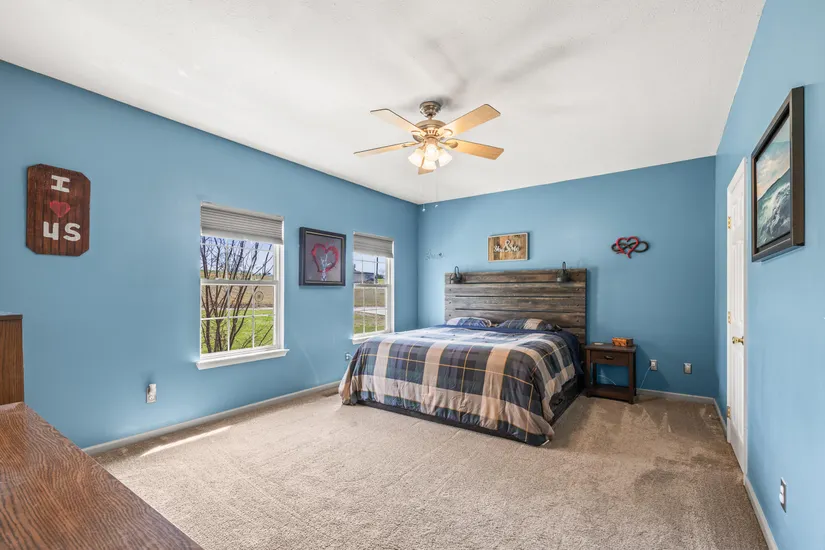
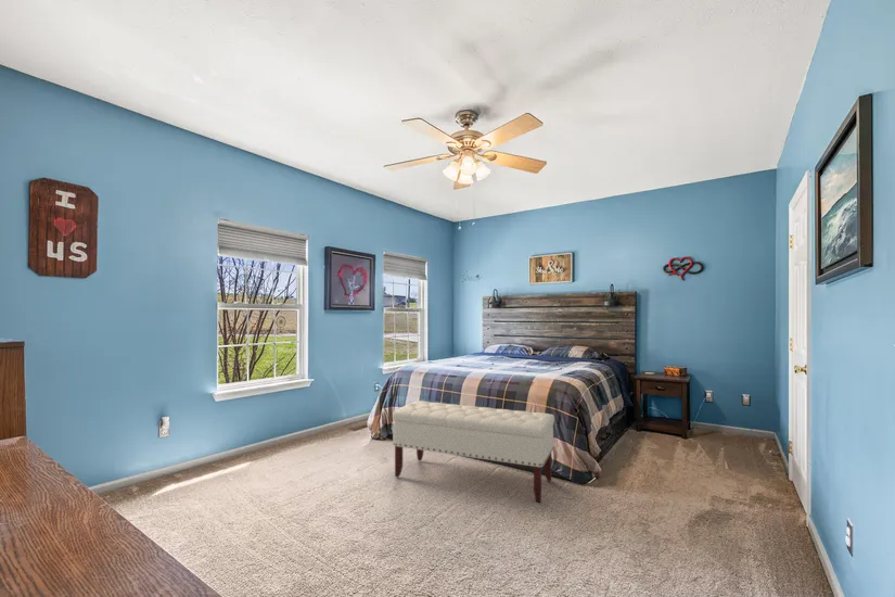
+ bench [392,399,555,504]
